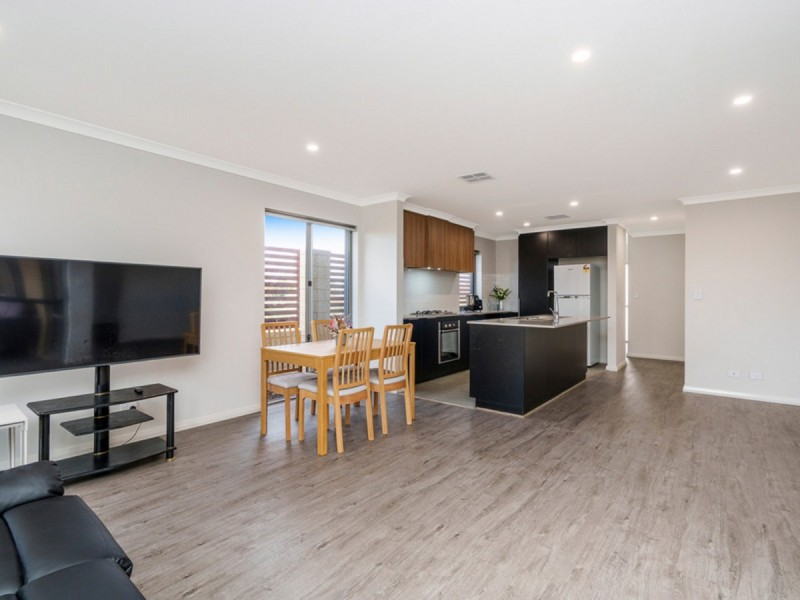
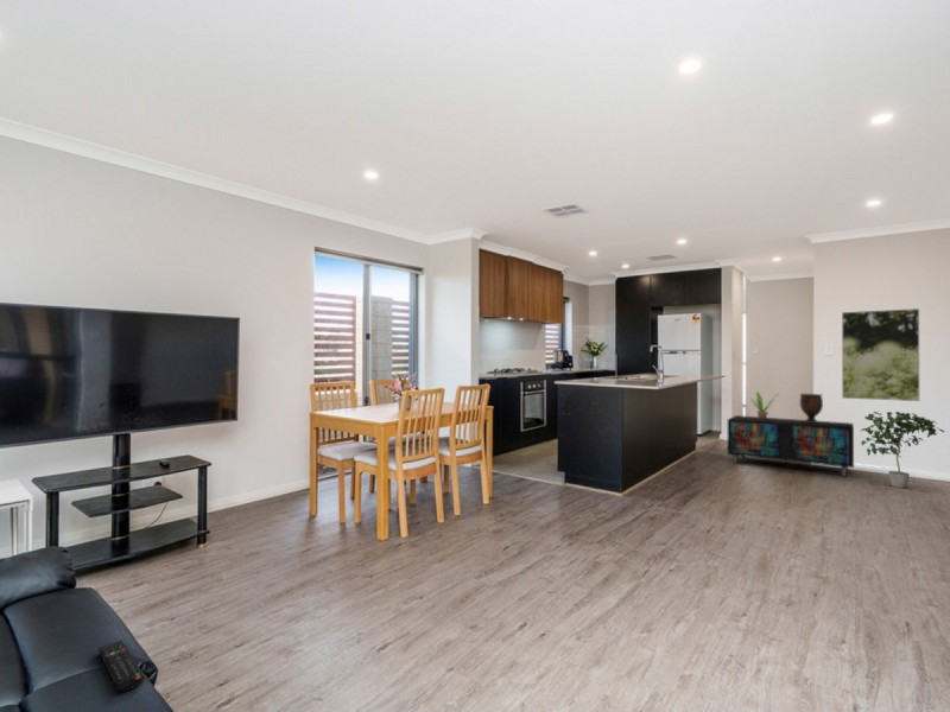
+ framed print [841,307,920,402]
+ potted plant [860,411,946,490]
+ storage cabinet [727,414,855,477]
+ potted plant [748,390,781,419]
+ remote control [97,638,146,692]
+ decorative urn [799,393,824,422]
